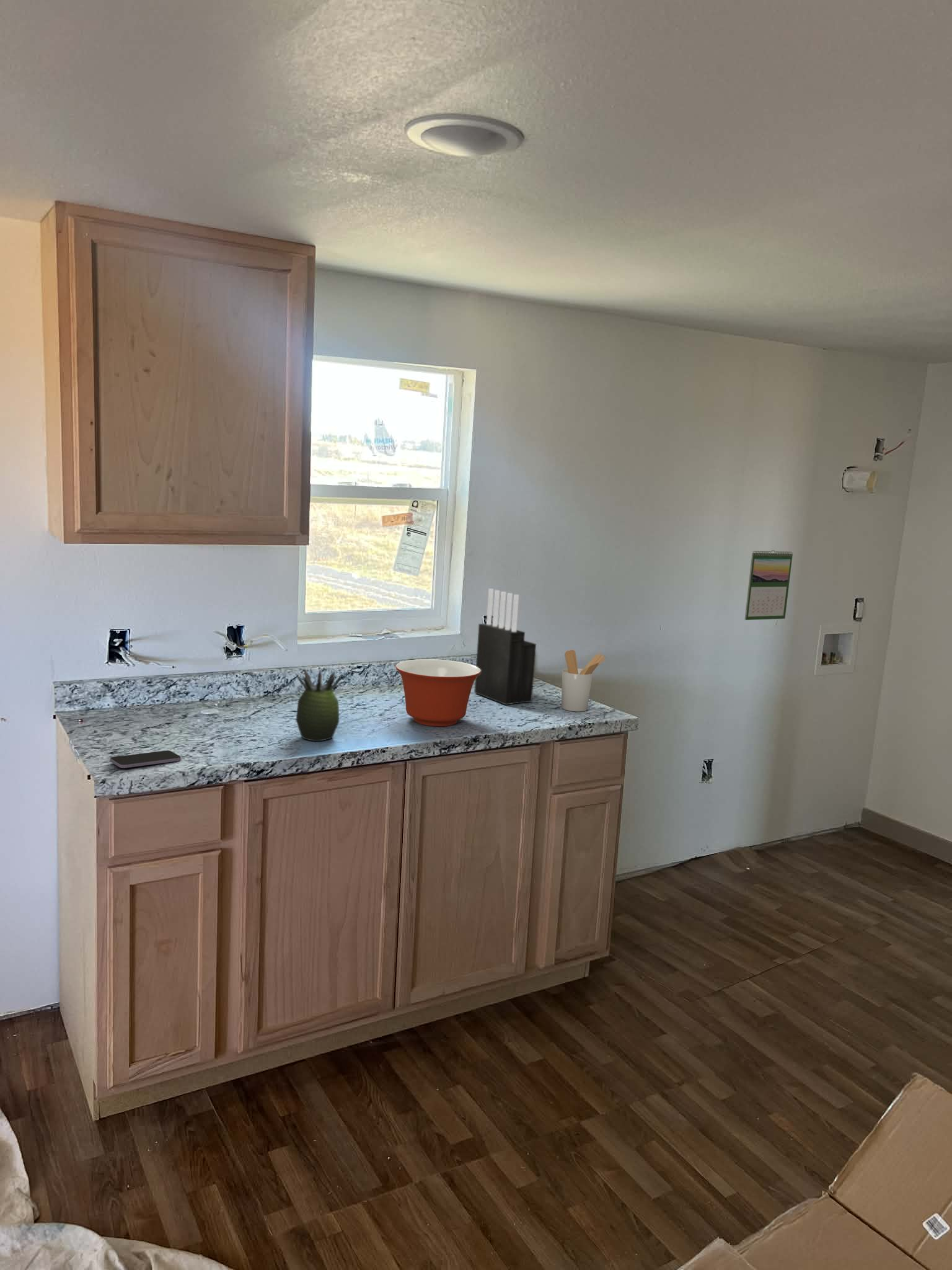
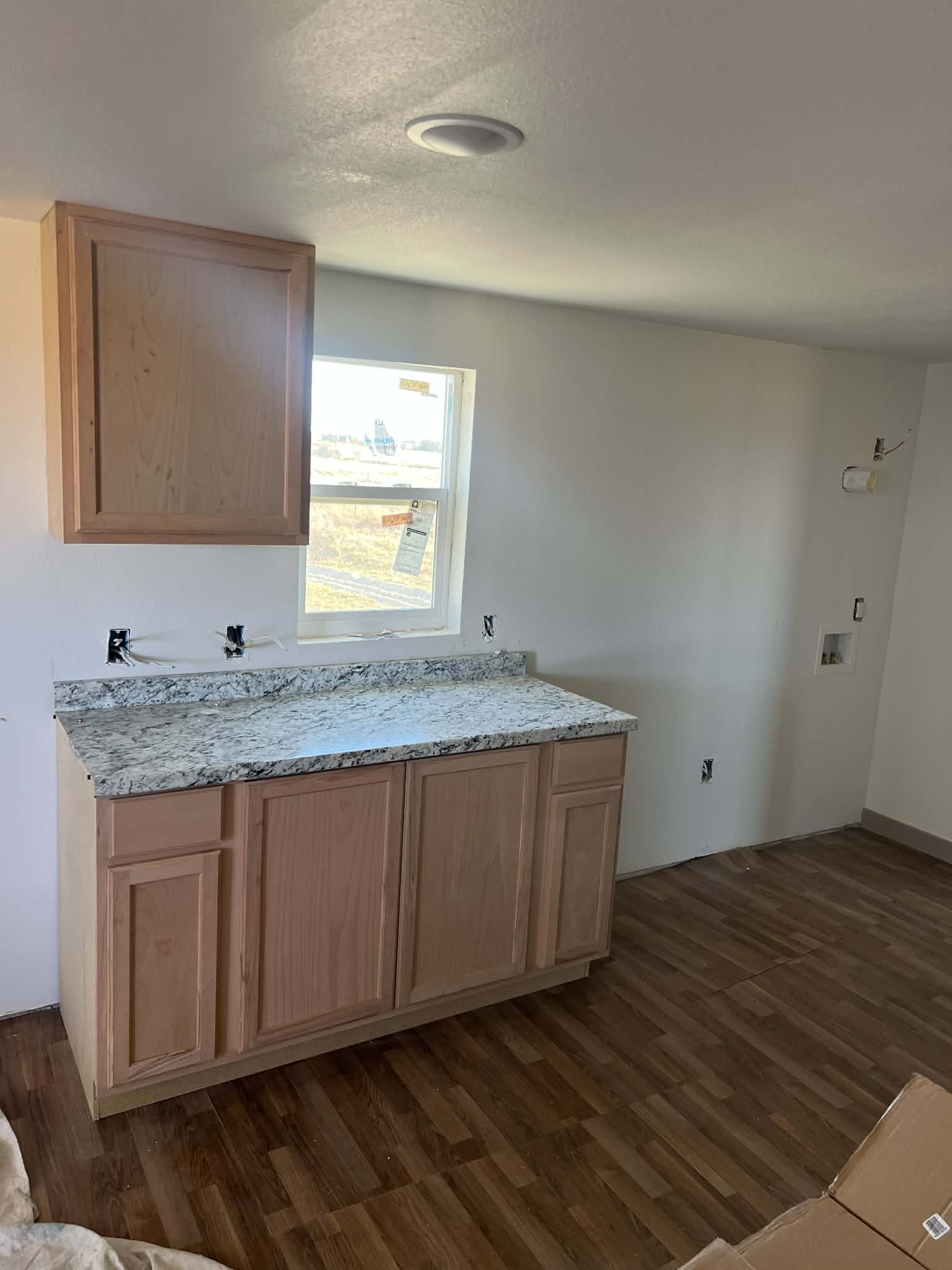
- knife block [474,588,537,706]
- calendar [744,549,793,621]
- succulent plant [294,667,344,742]
- utensil holder [561,649,606,712]
- smartphone [110,750,182,769]
- mixing bowl [395,659,482,727]
